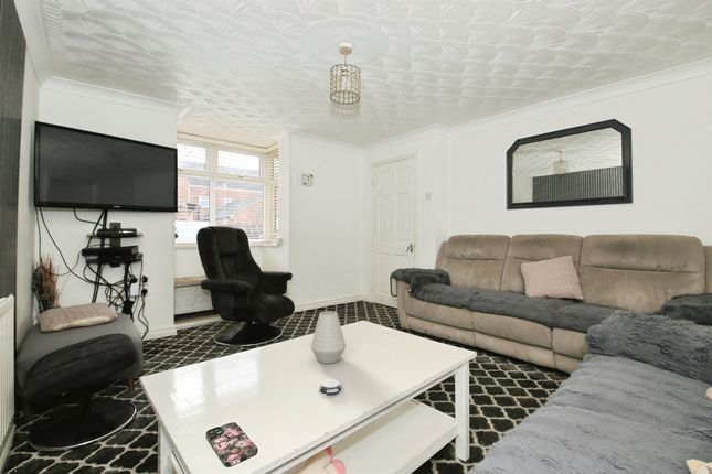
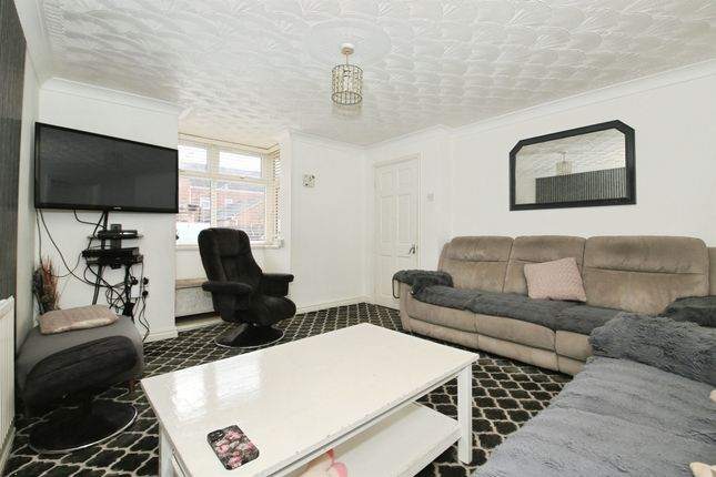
- vase [310,310,347,365]
- architectural model [317,377,344,397]
